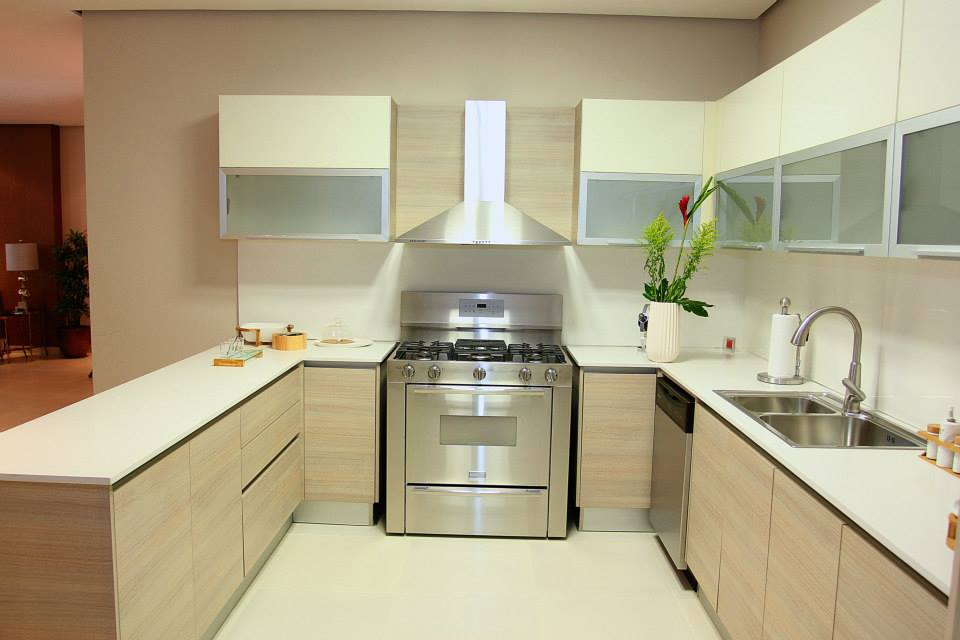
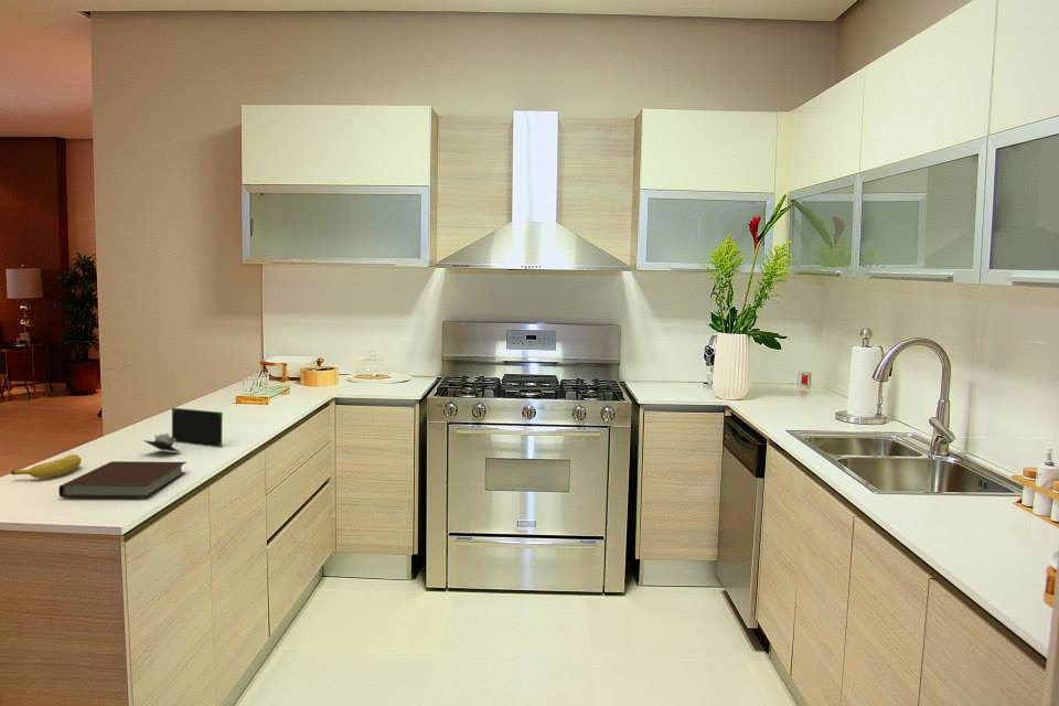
+ banana [10,453,83,479]
+ notebook [57,460,188,499]
+ display stand [142,407,224,453]
